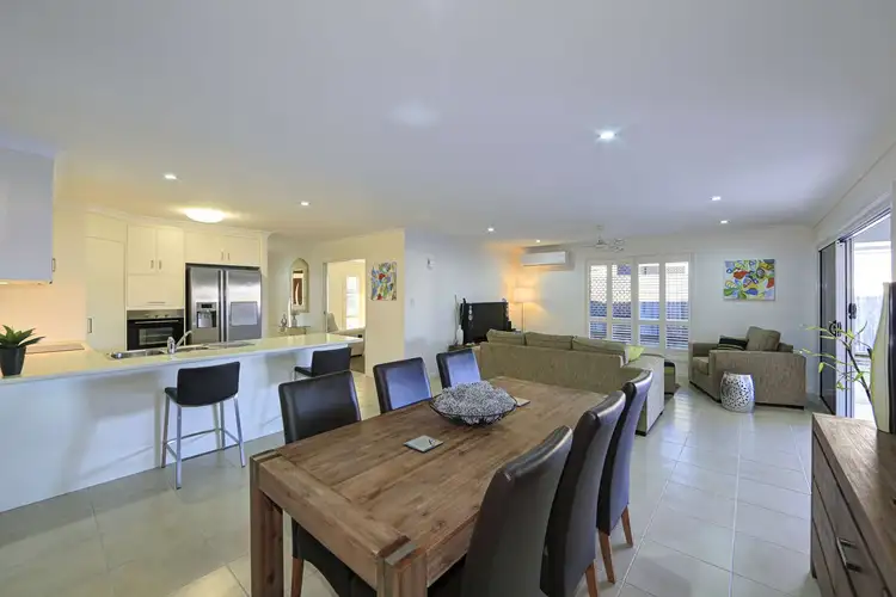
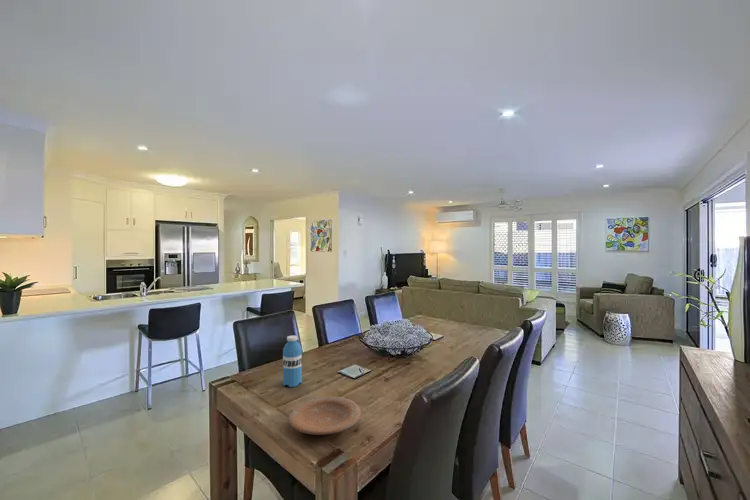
+ plate [288,396,362,436]
+ water bottle [282,334,303,388]
